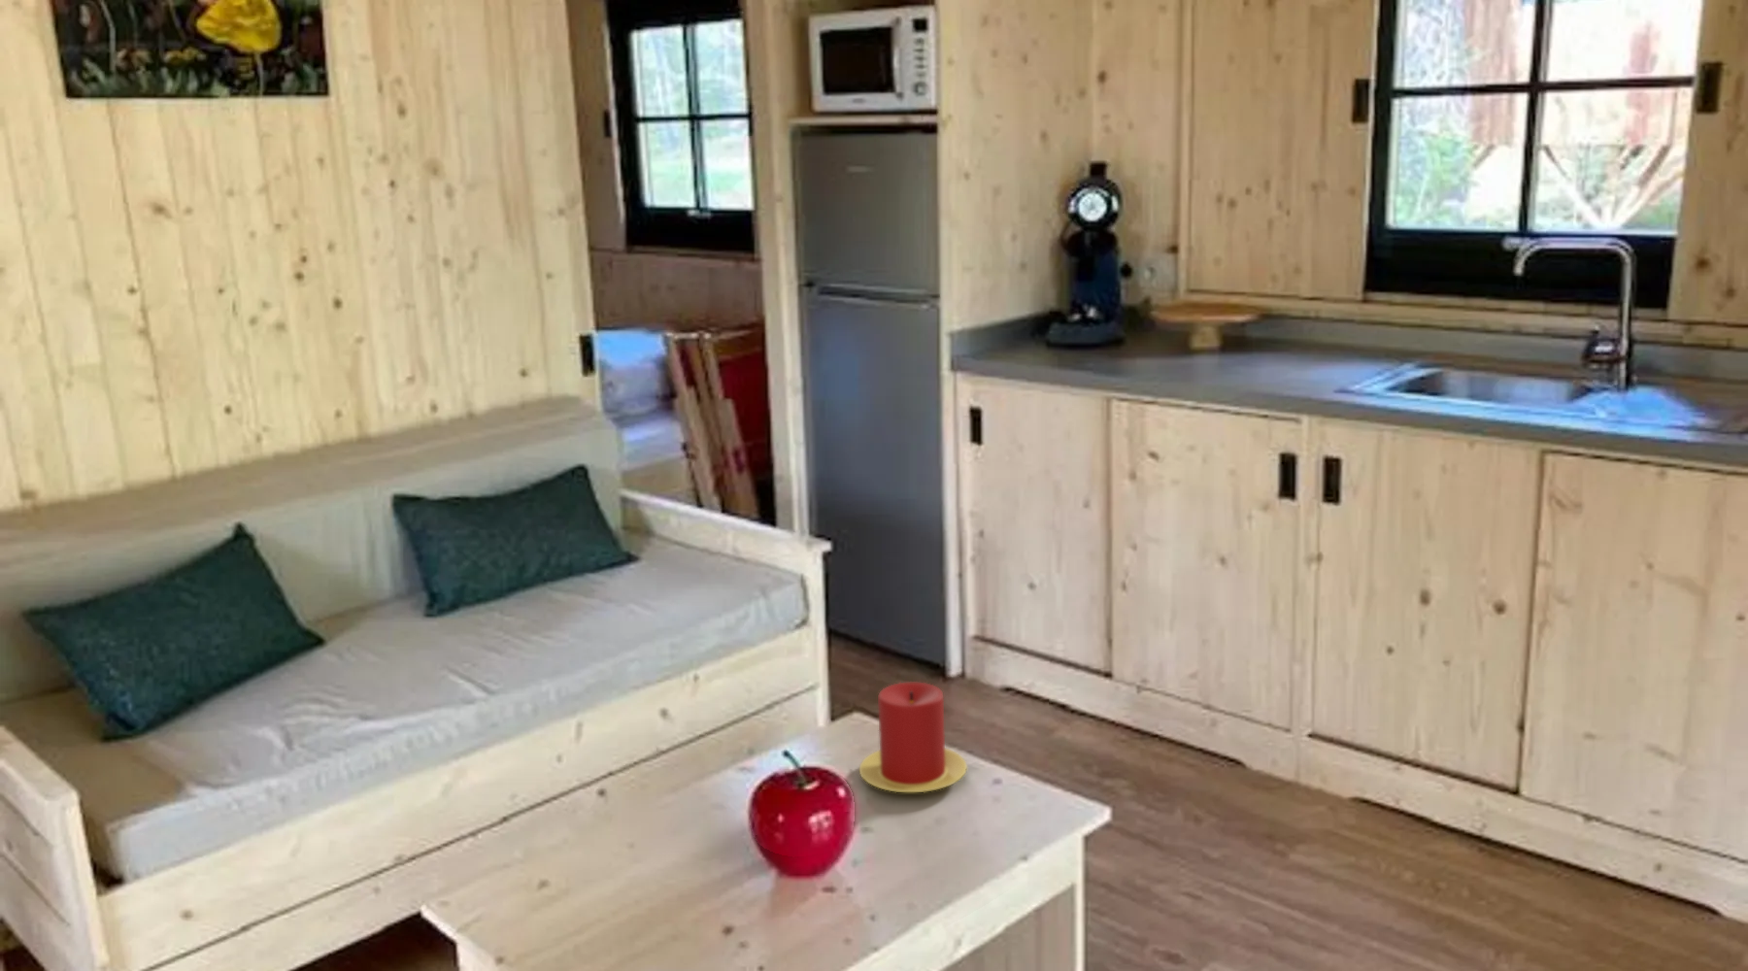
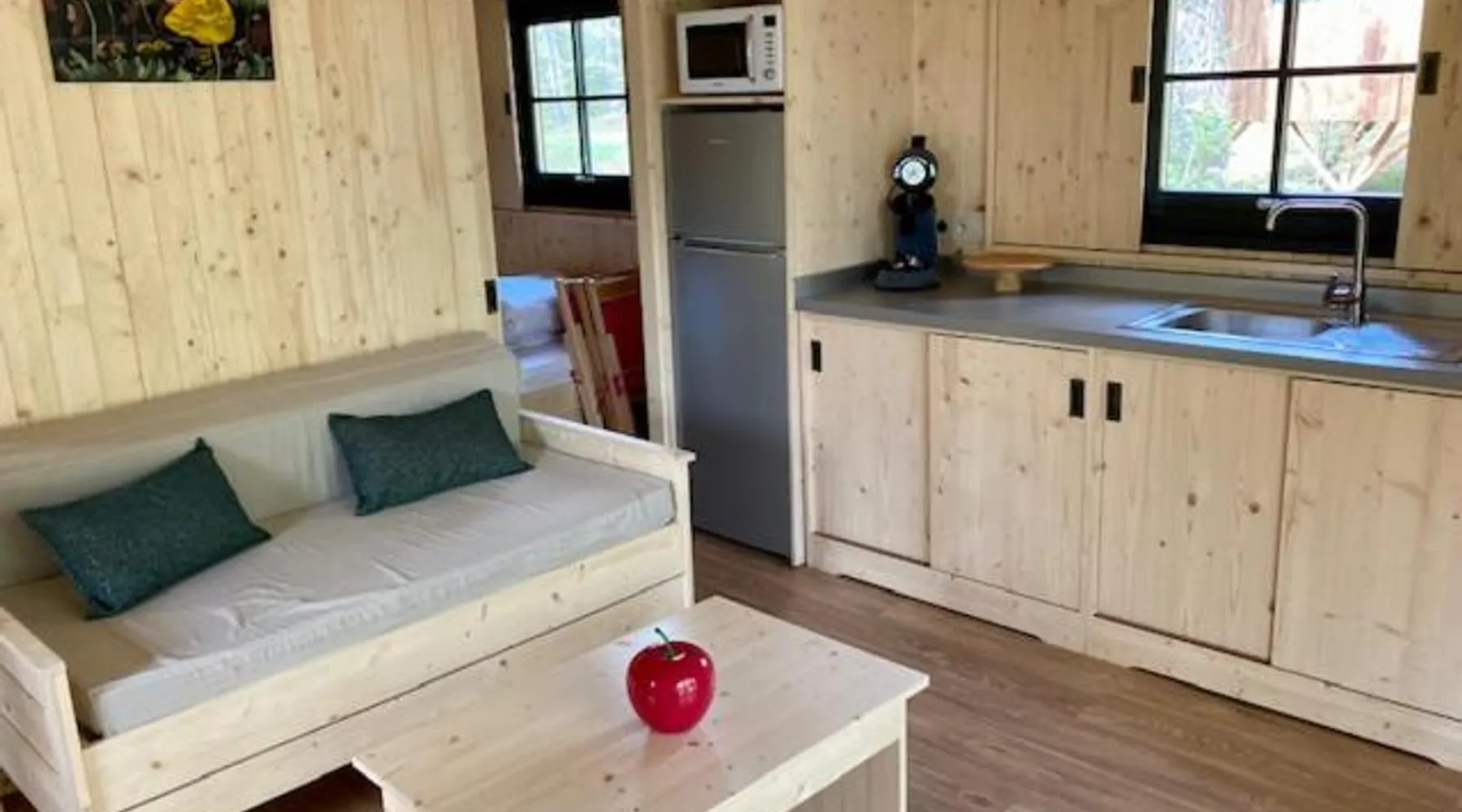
- candle [858,682,968,793]
